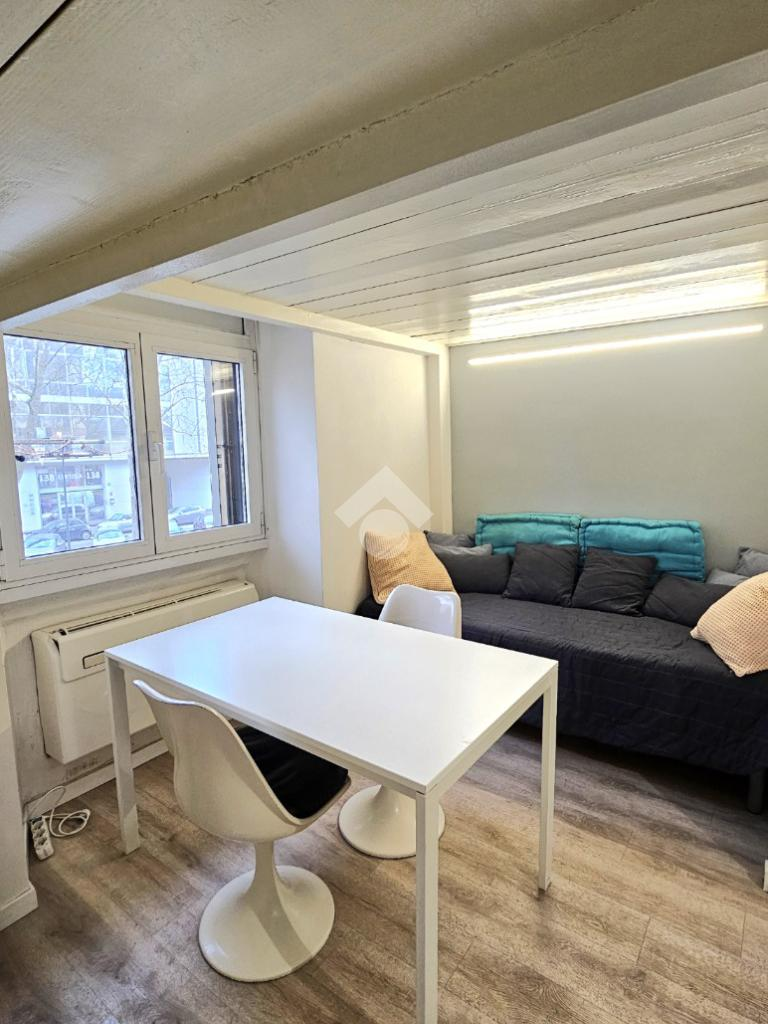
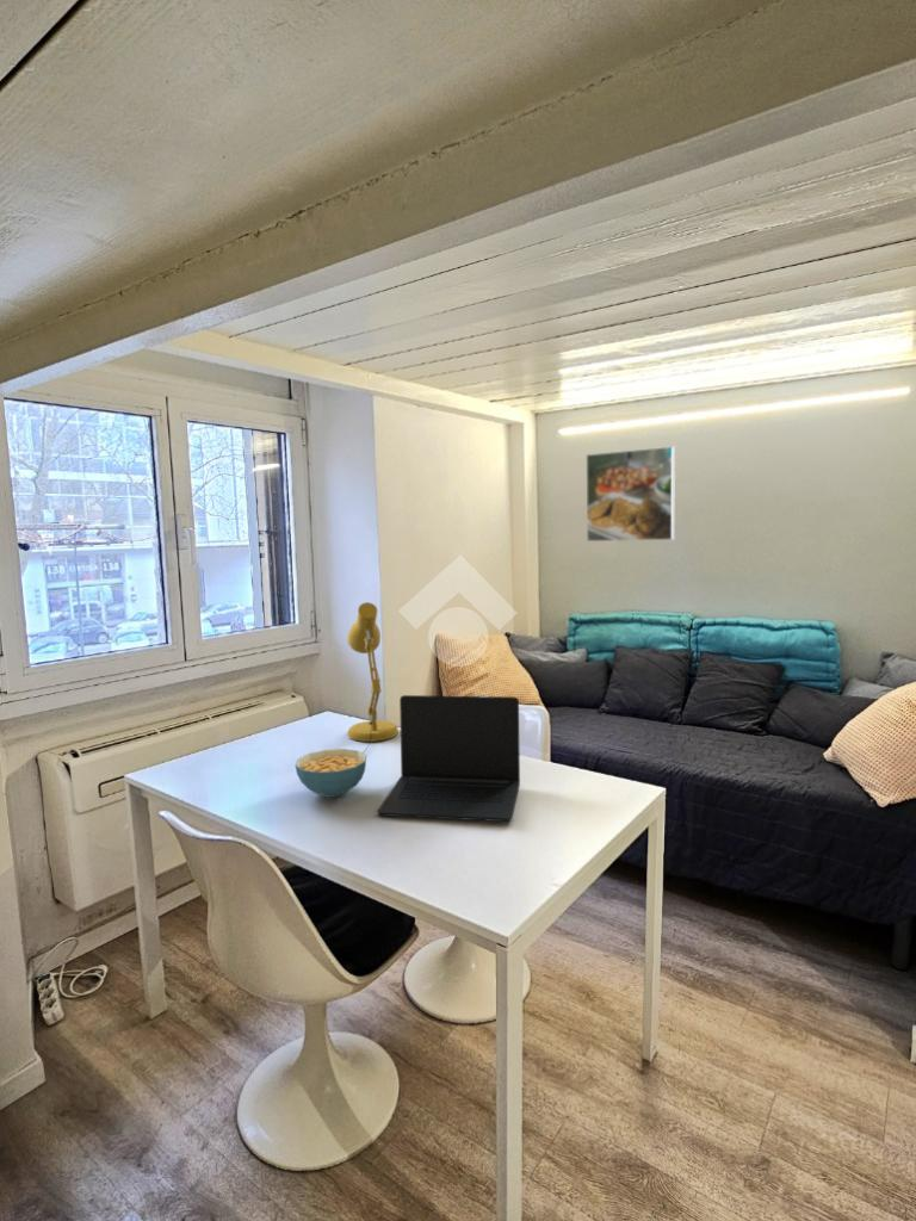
+ desk lamp [346,601,400,754]
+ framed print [586,446,676,543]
+ cereal bowl [295,748,367,799]
+ laptop [377,694,521,823]
